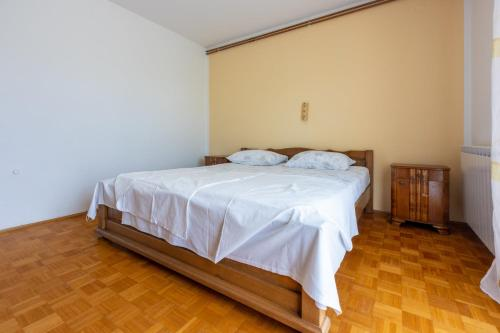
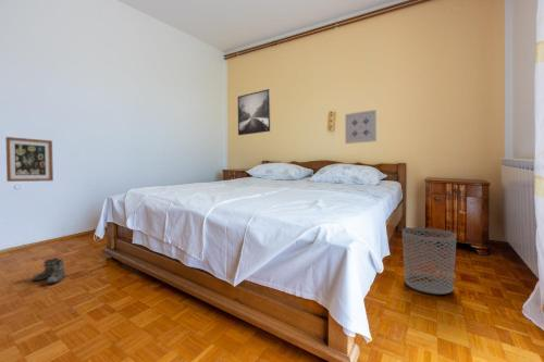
+ wall art [344,109,378,145]
+ boots [32,257,66,285]
+ waste bin [401,227,457,296]
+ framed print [237,88,271,136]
+ wall art [4,136,54,183]
